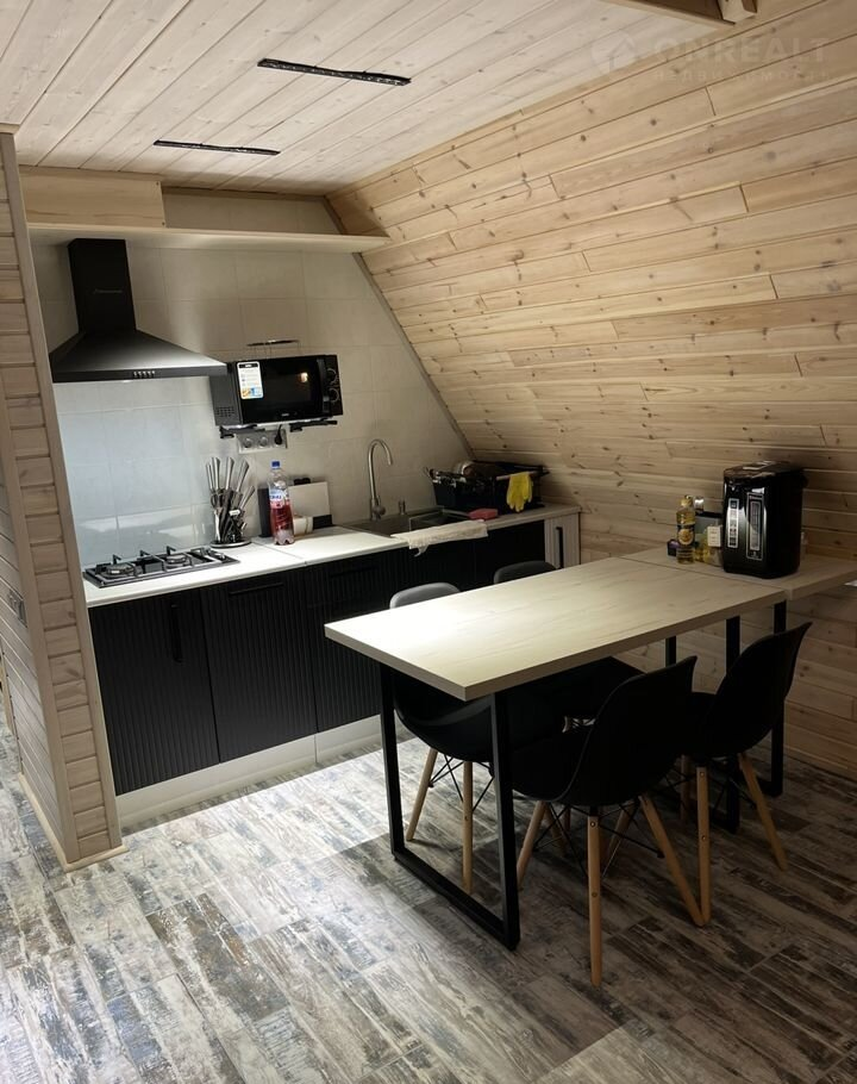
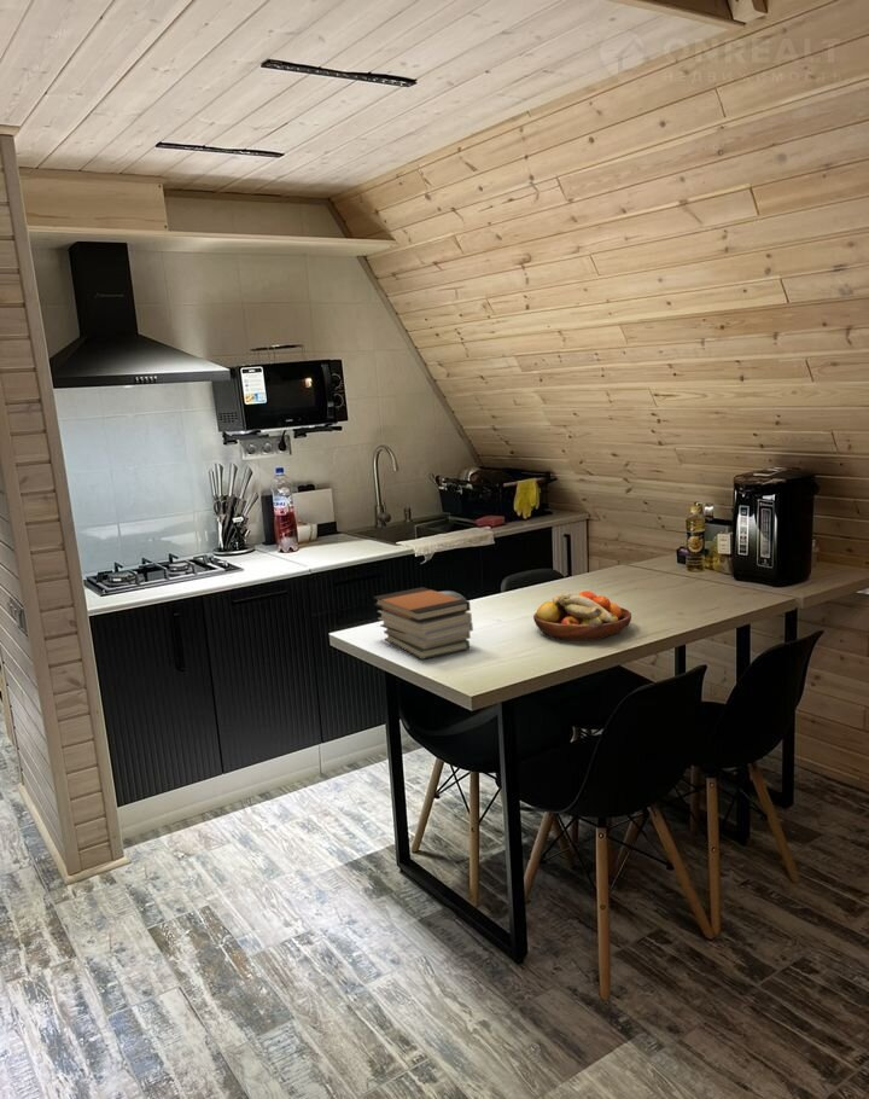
+ book stack [373,586,474,661]
+ fruit bowl [532,591,632,641]
